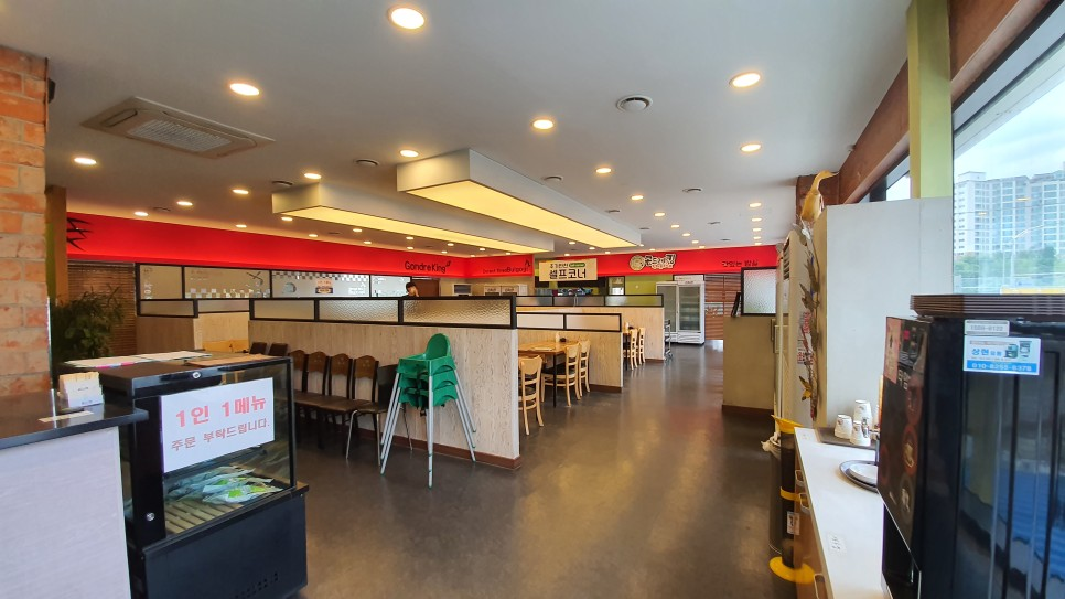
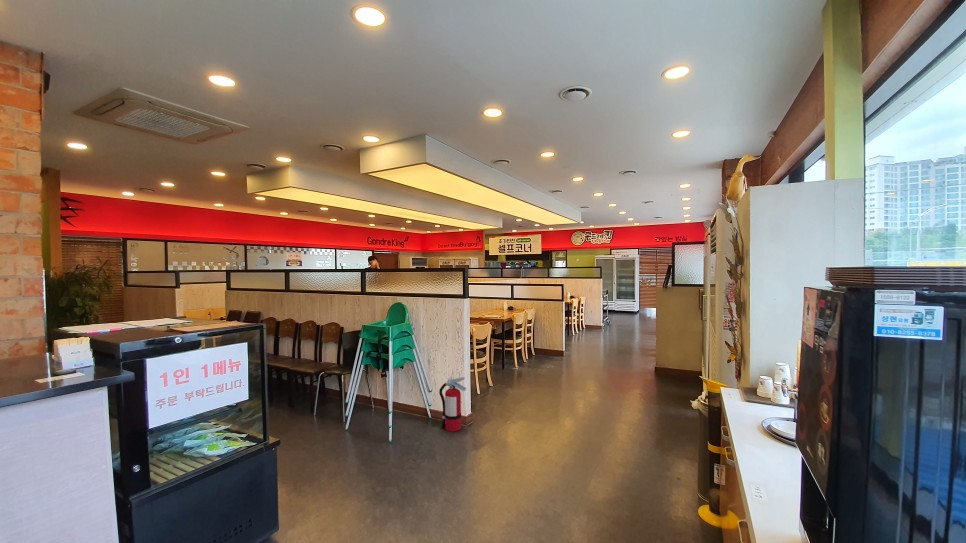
+ fire extinguisher [438,376,467,432]
